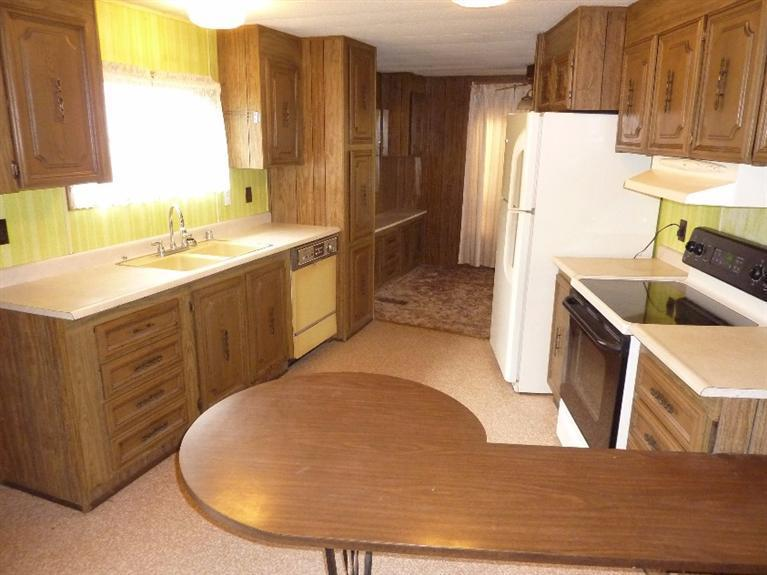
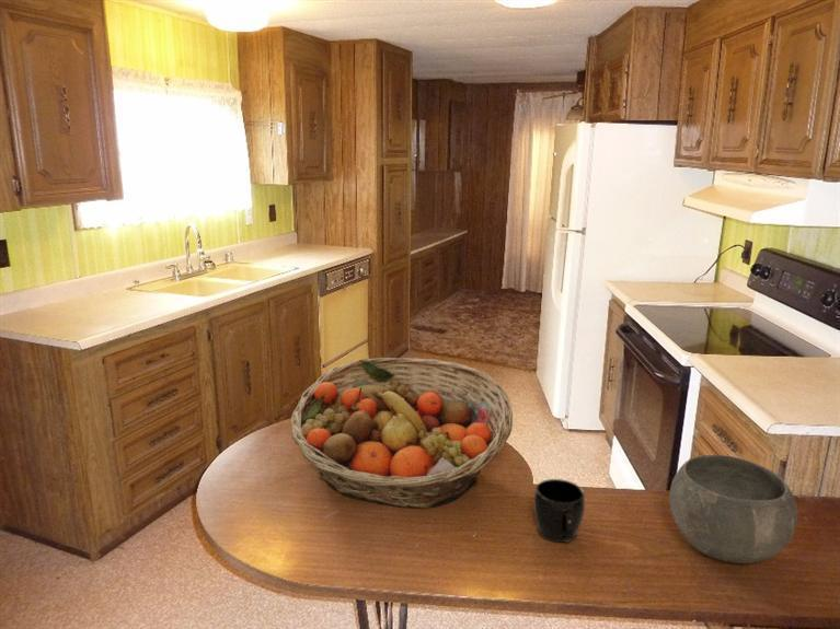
+ bowl [668,454,798,564]
+ fruit basket [290,357,514,510]
+ mug [533,478,586,544]
